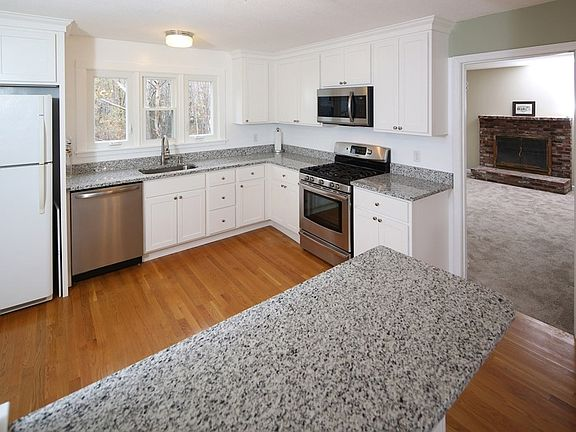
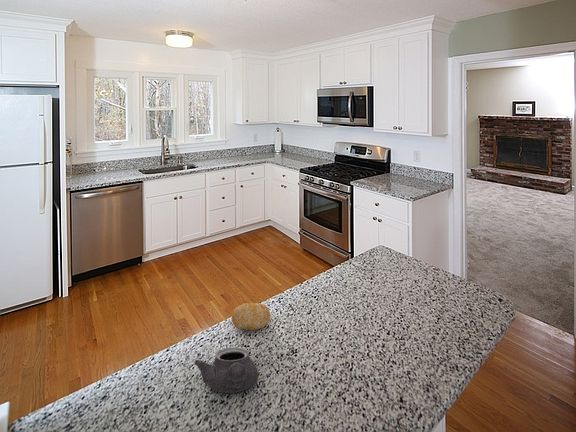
+ fruit [231,302,271,331]
+ teapot [194,347,259,394]
